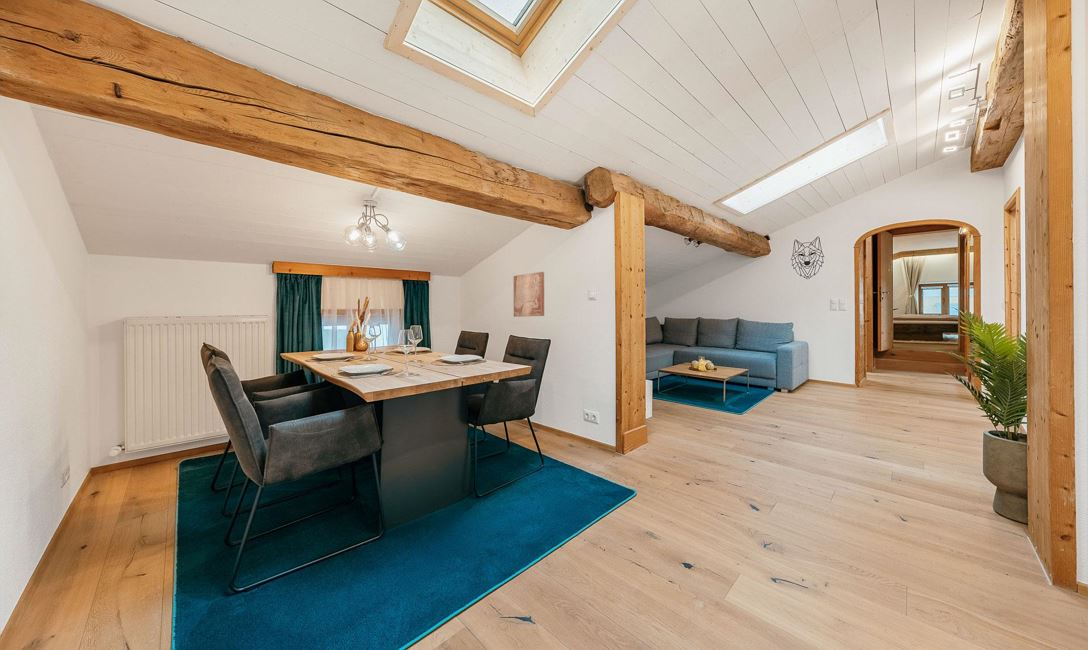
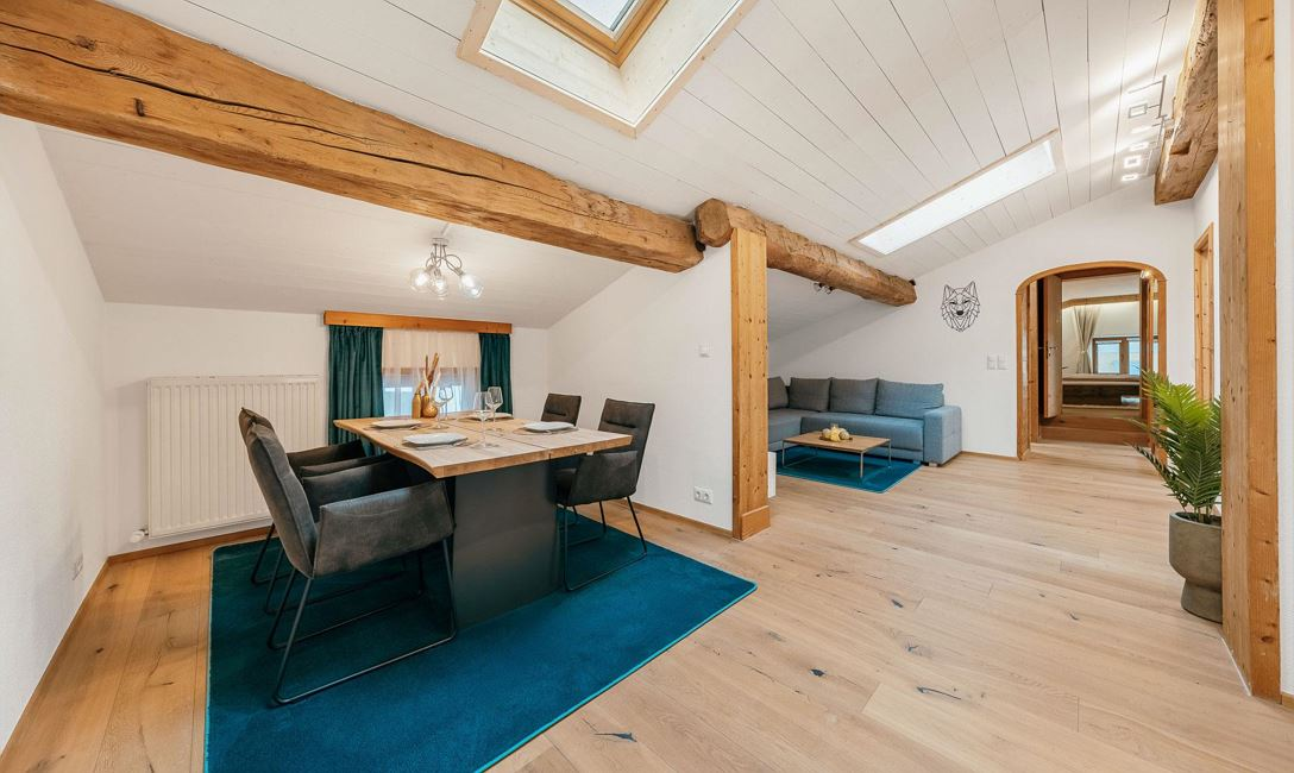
- wall art [513,271,545,318]
